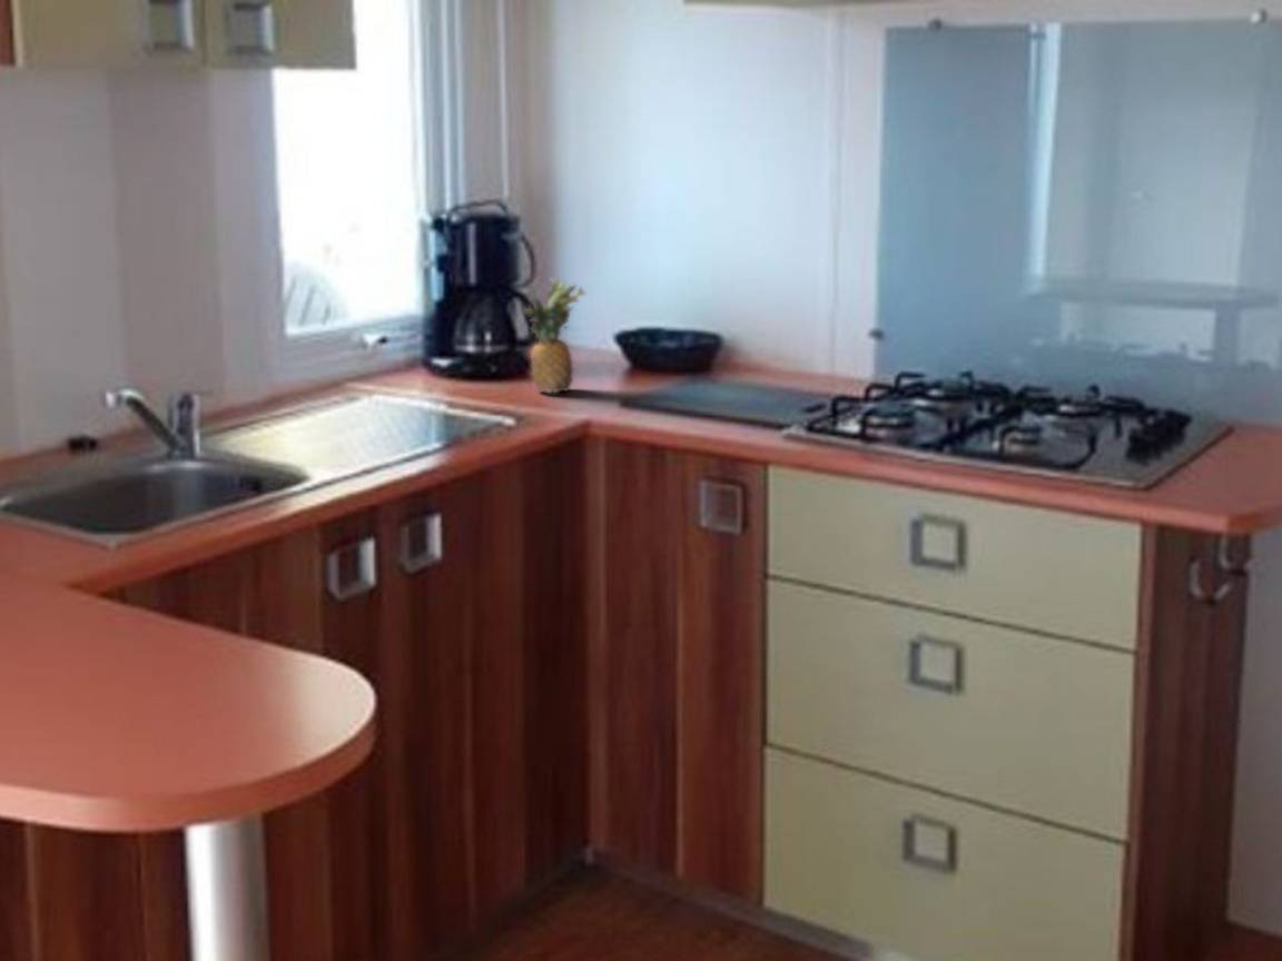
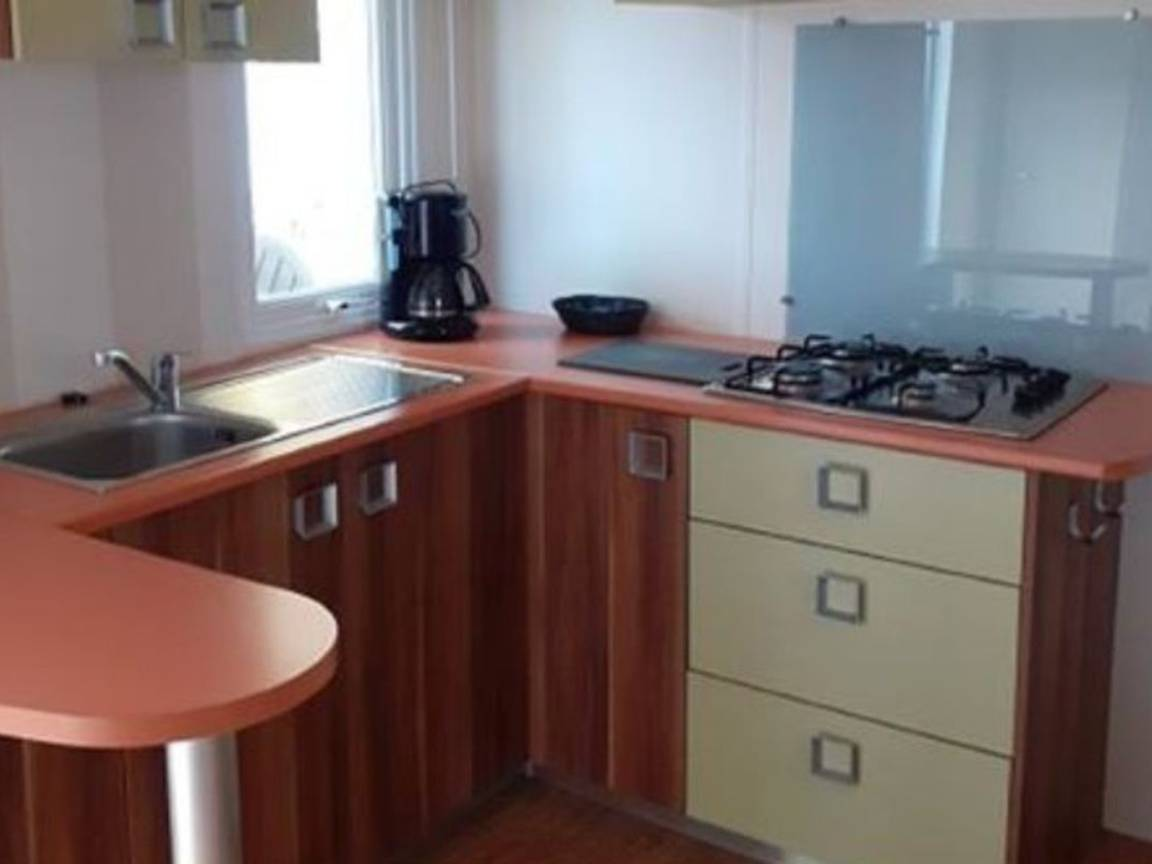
- fruit [520,277,588,395]
